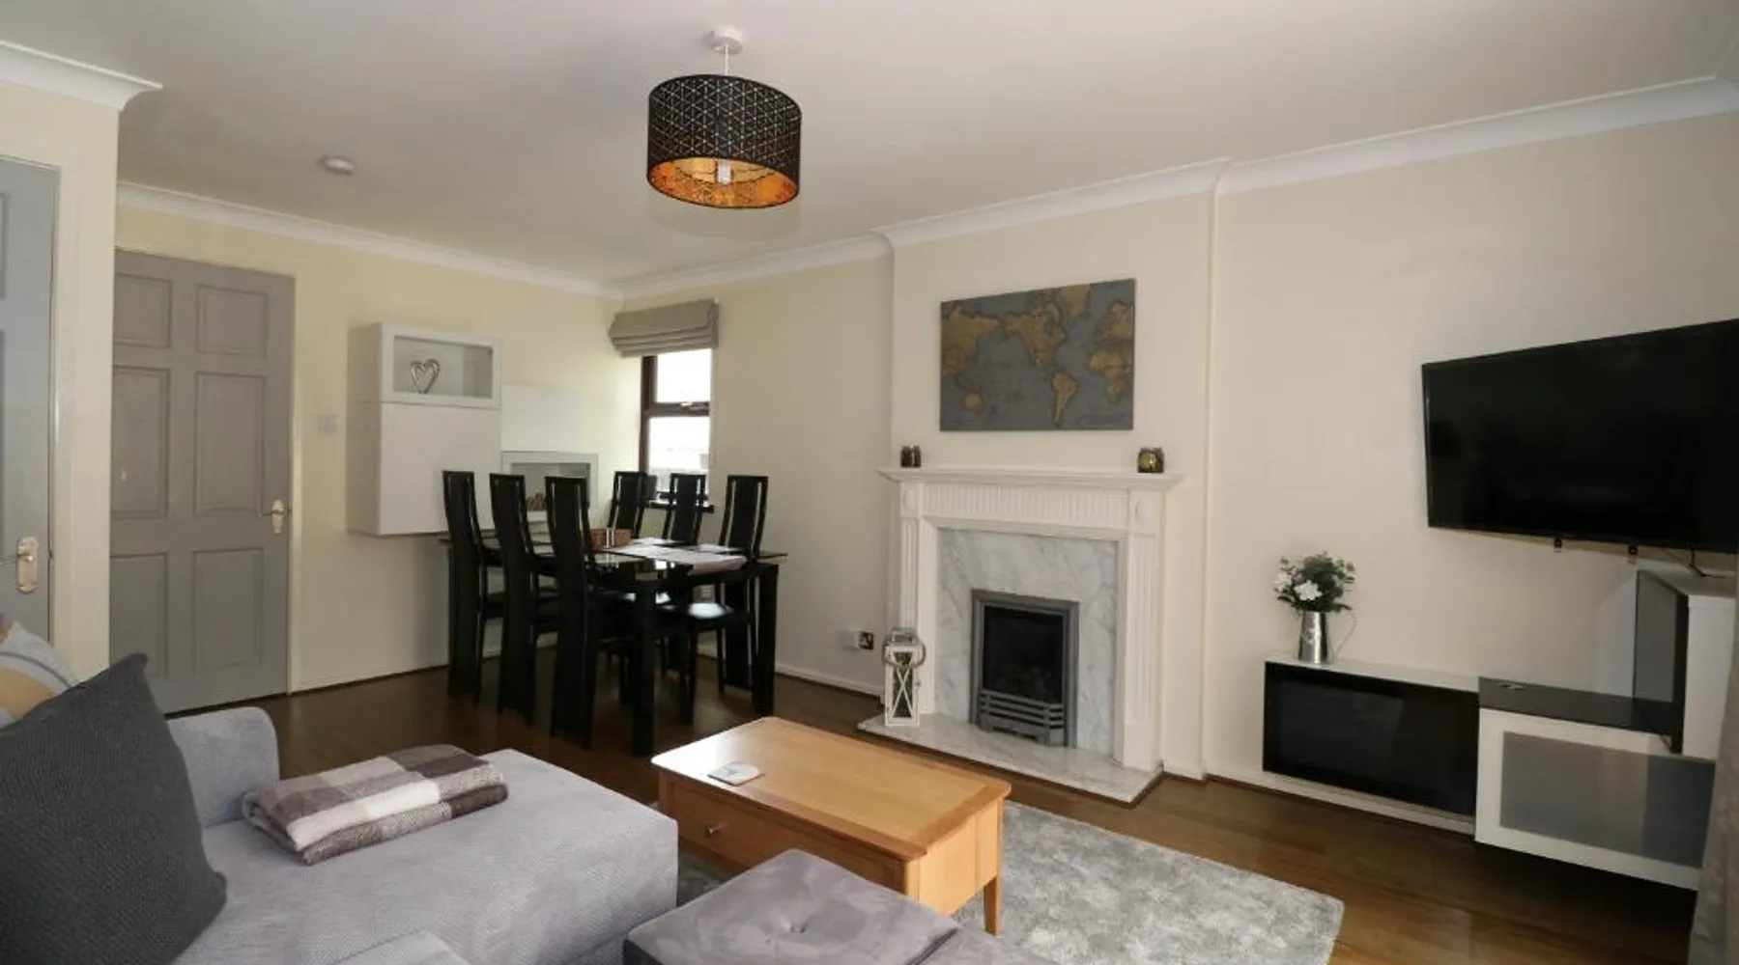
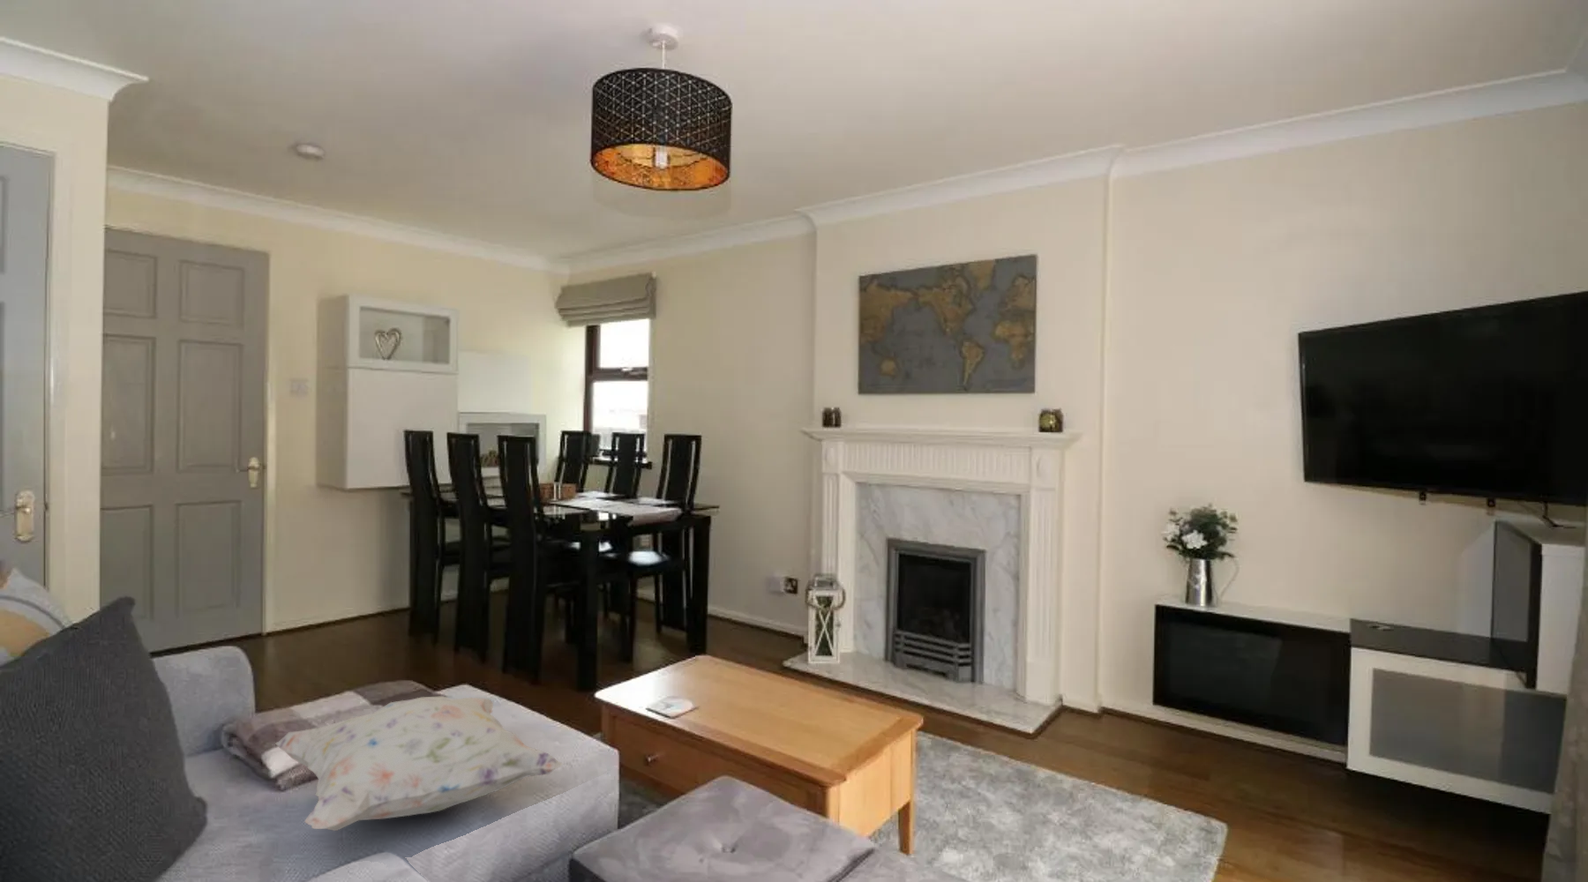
+ decorative pillow [275,695,564,832]
